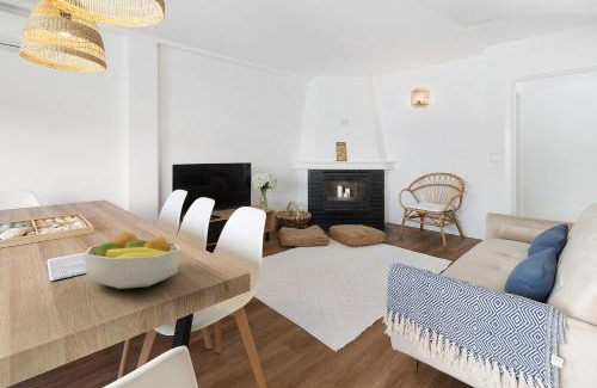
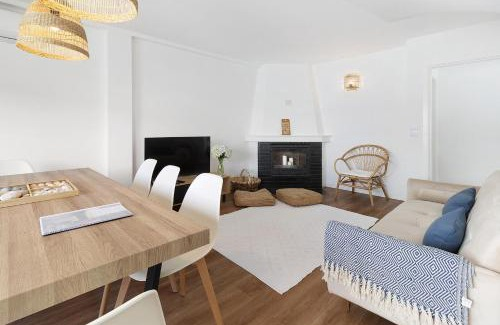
- fruit bowl [82,230,181,290]
